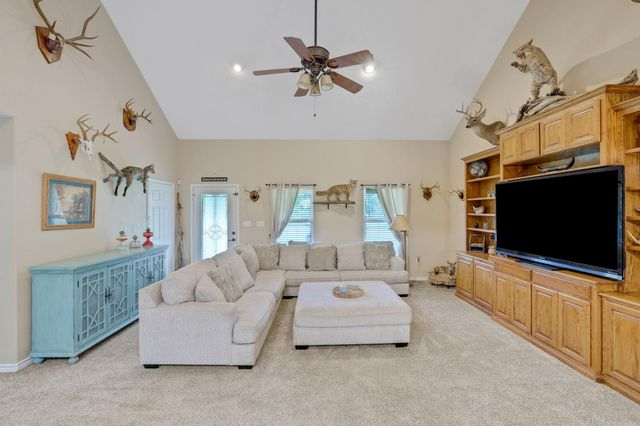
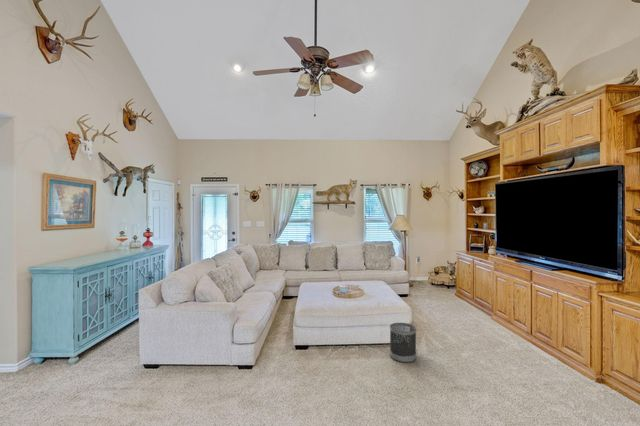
+ wastebasket [389,322,417,363]
